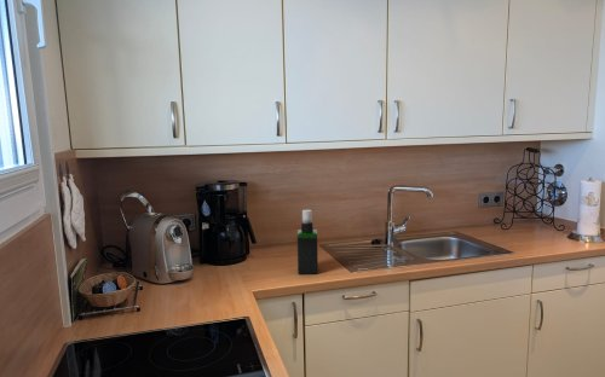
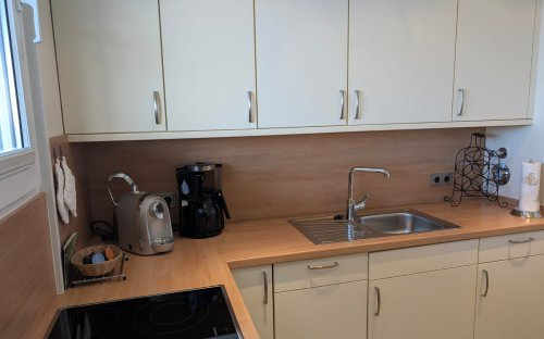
- spray bottle [296,209,319,276]
